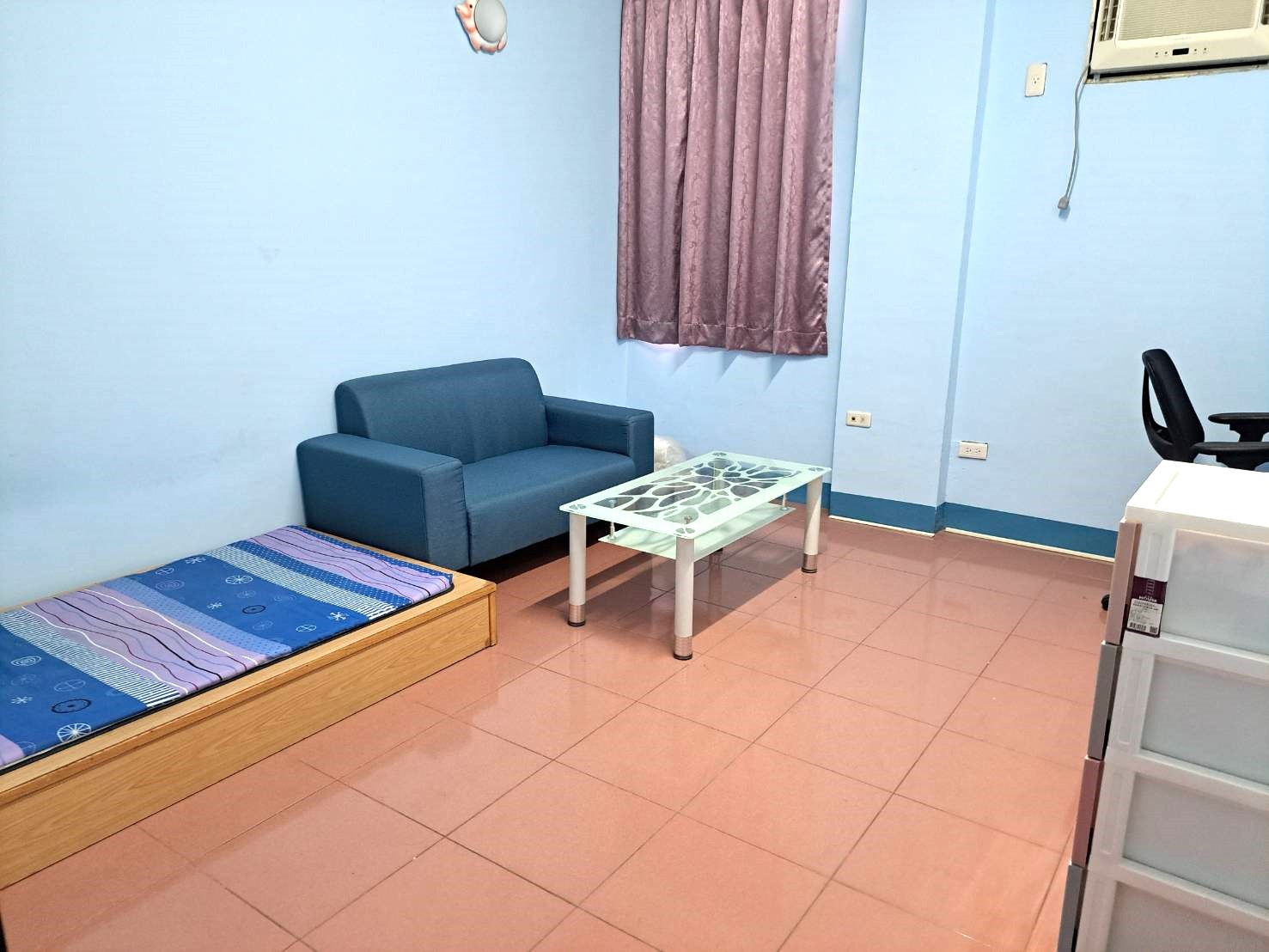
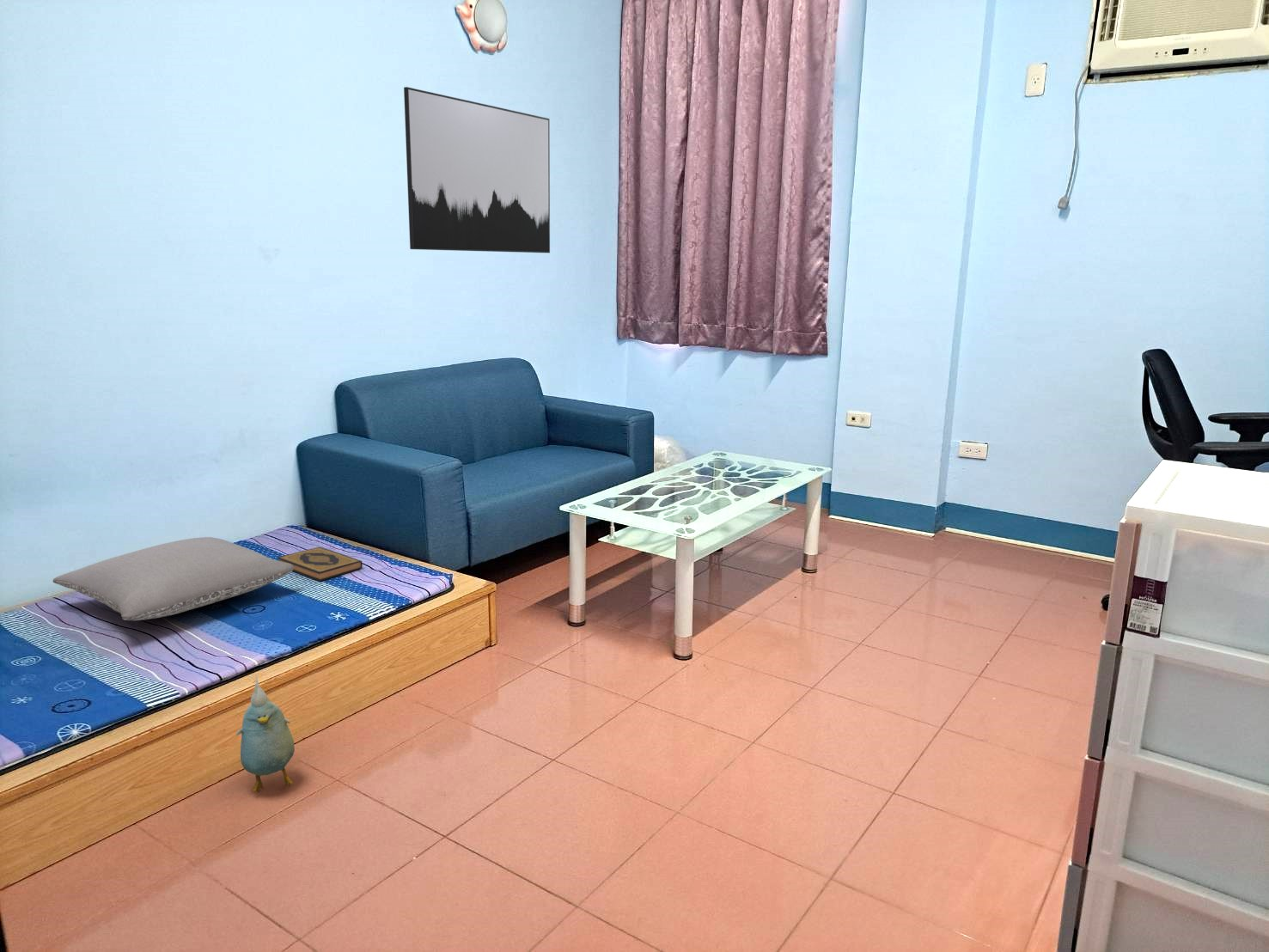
+ hardback book [277,546,363,582]
+ plush toy [235,673,296,793]
+ pillow [52,536,294,621]
+ wall art [403,86,551,253]
